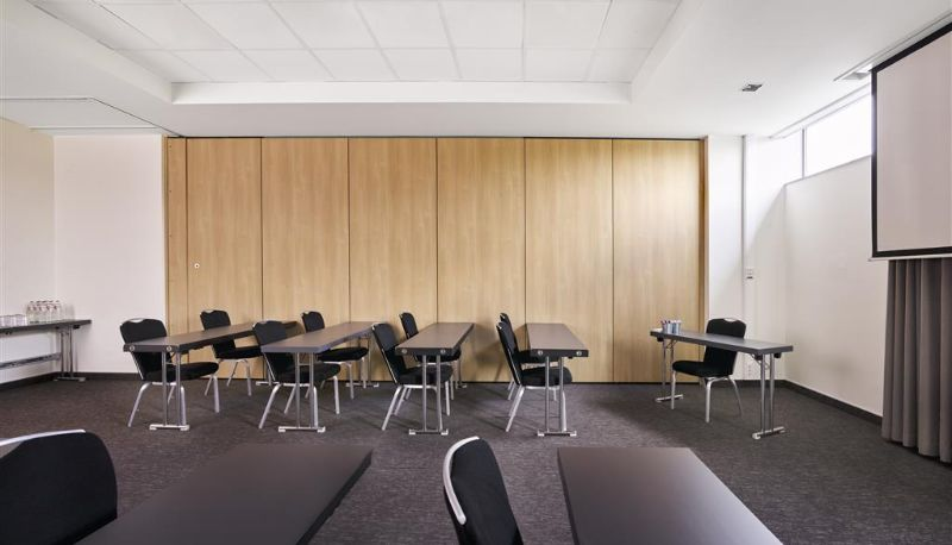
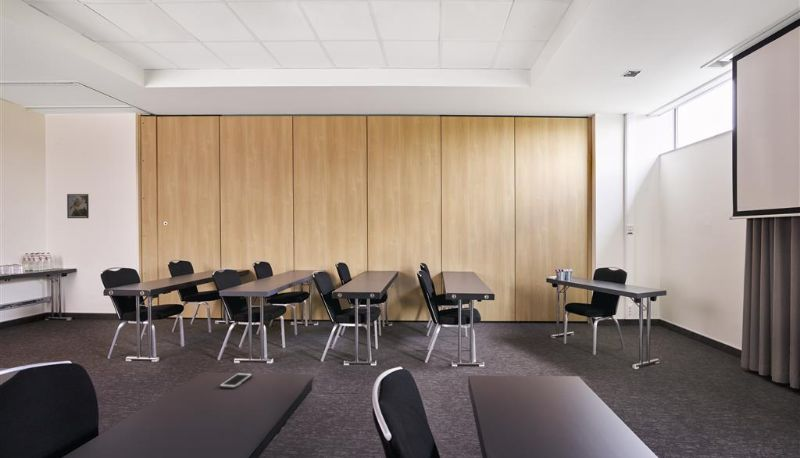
+ cell phone [218,372,253,390]
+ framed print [66,193,90,219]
